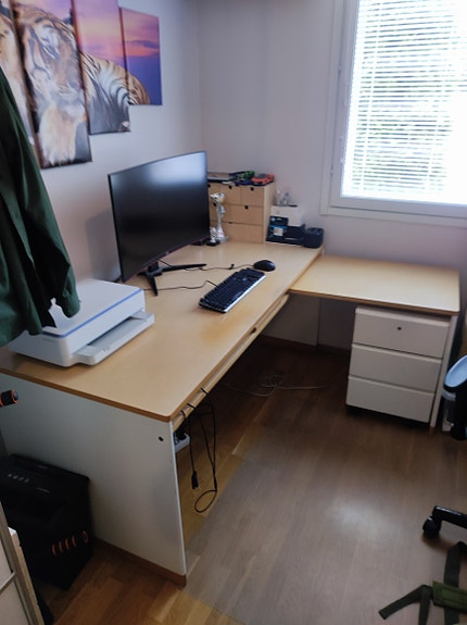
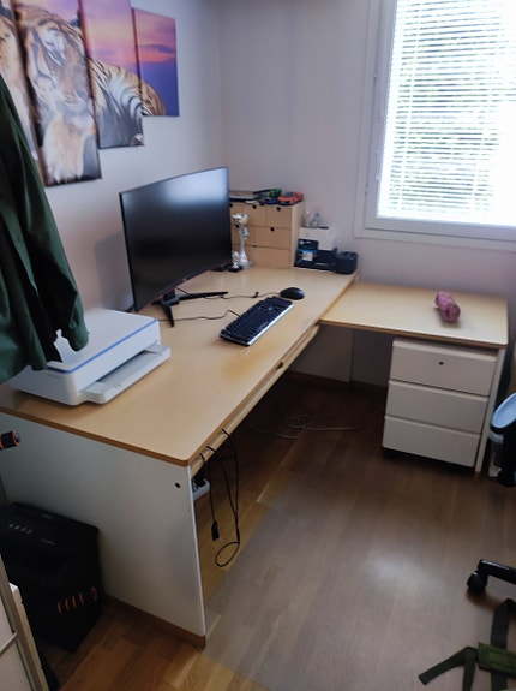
+ pencil case [433,290,462,322]
